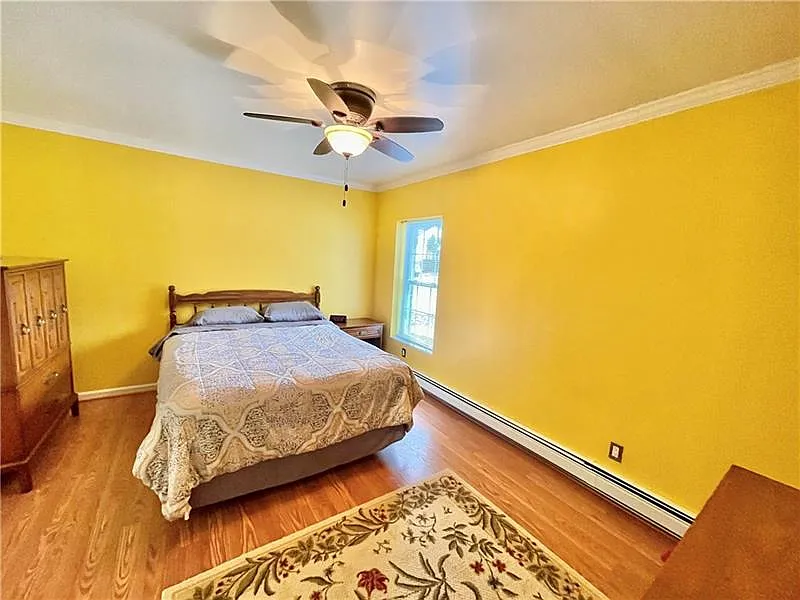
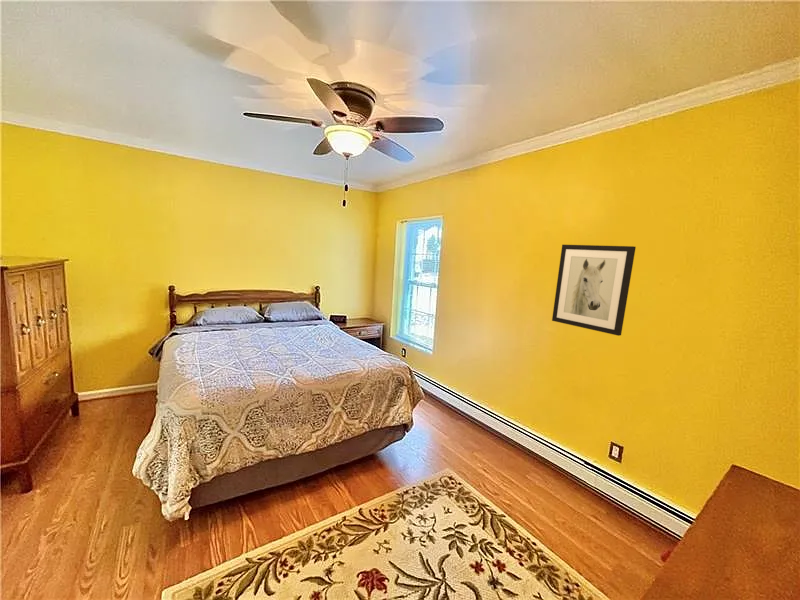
+ wall art [551,244,637,337]
